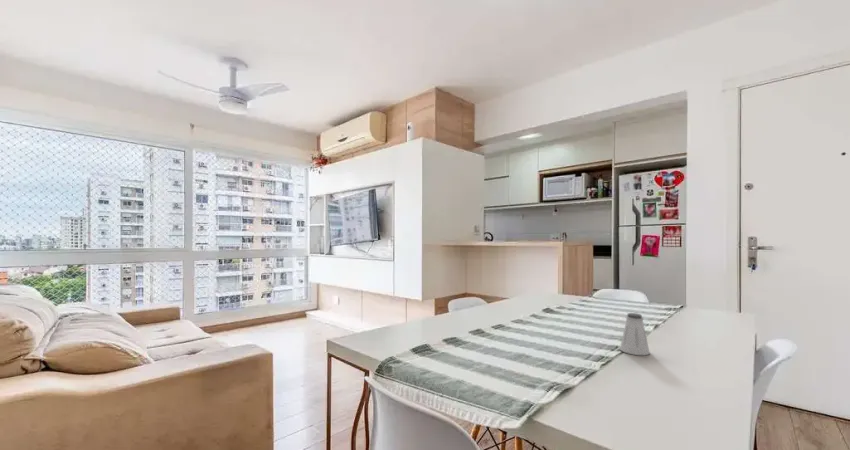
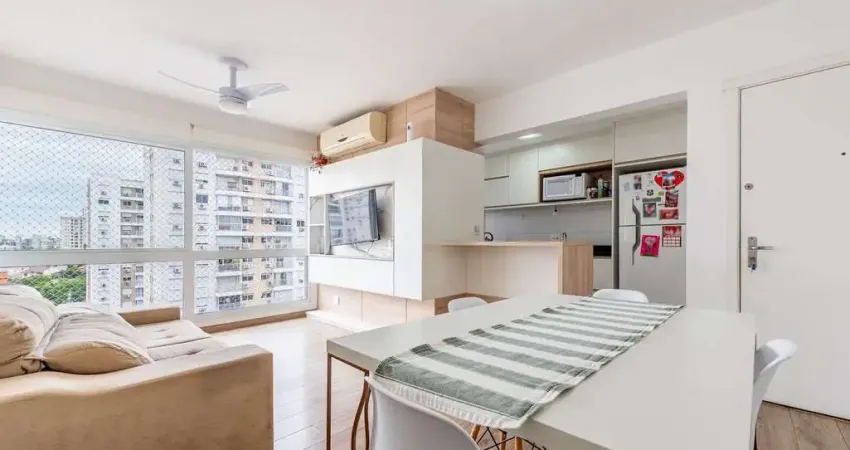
- saltshaker [619,312,651,356]
